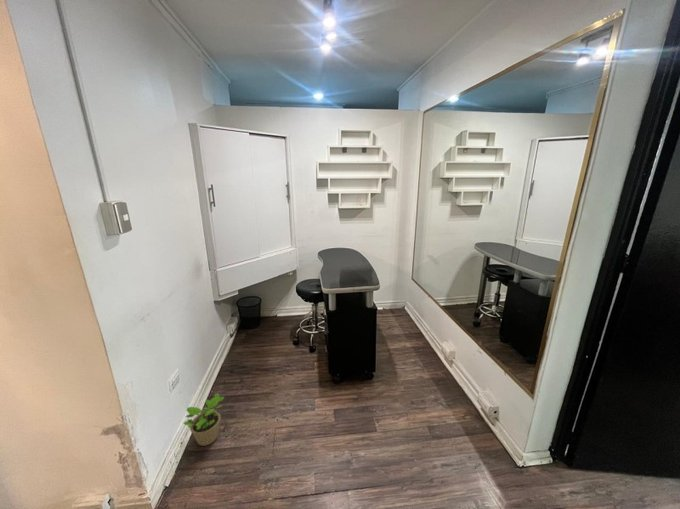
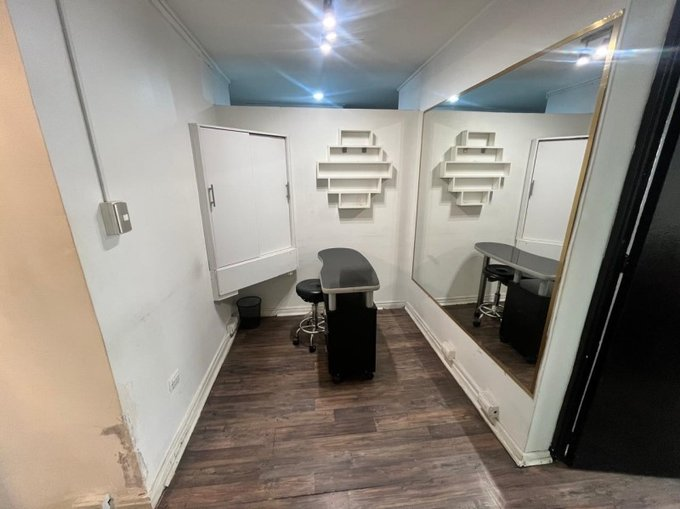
- potted plant [182,392,225,447]
